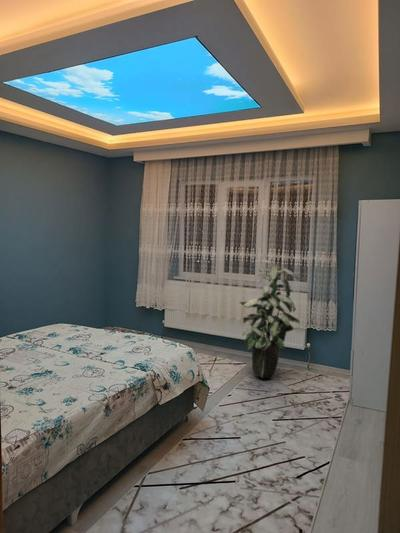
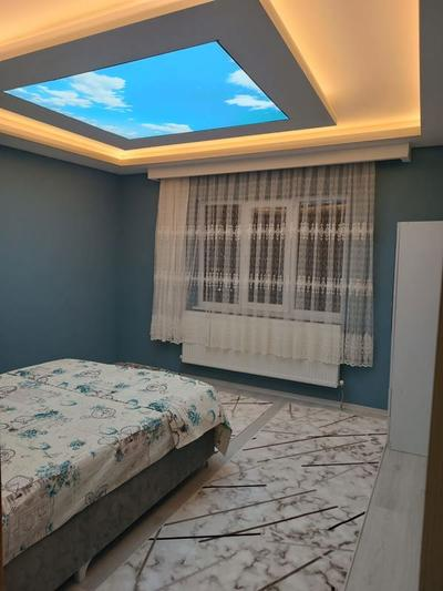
- indoor plant [238,259,301,379]
